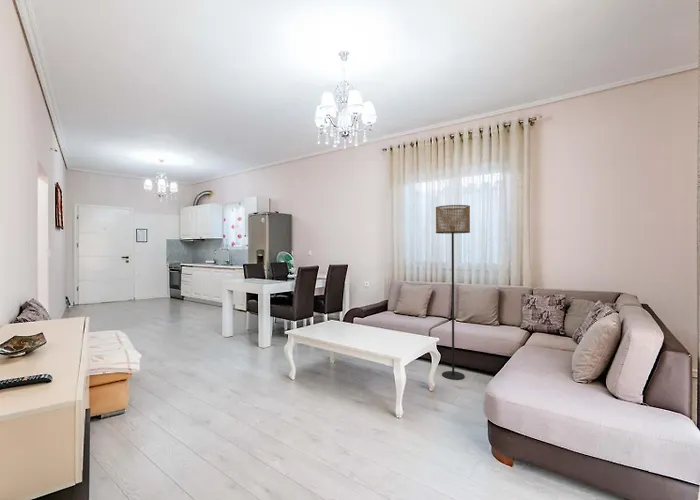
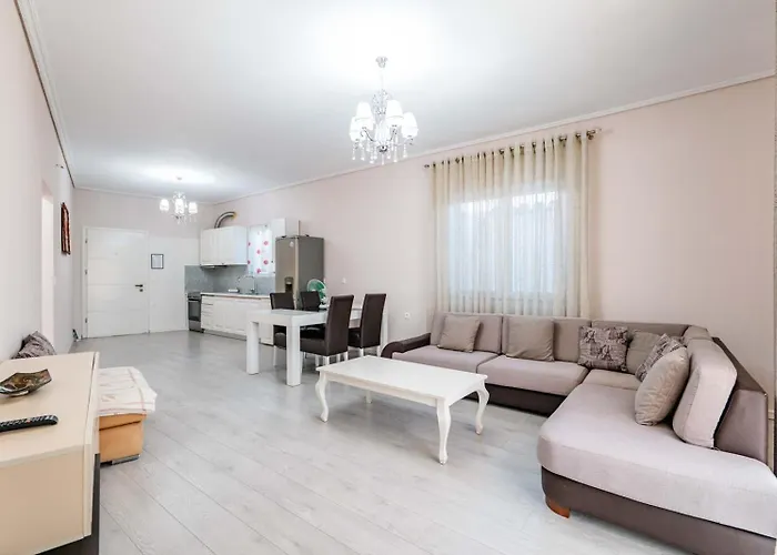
- floor lamp [435,204,471,381]
